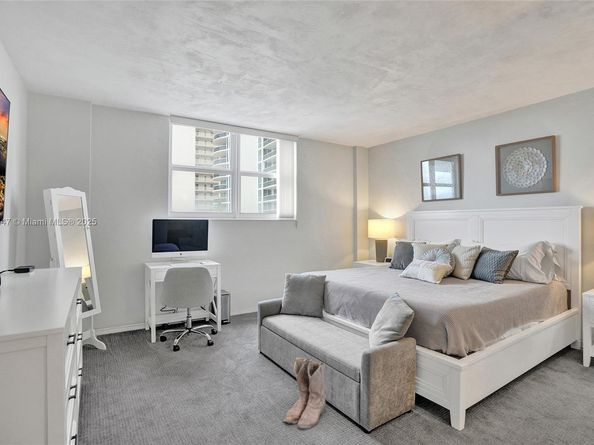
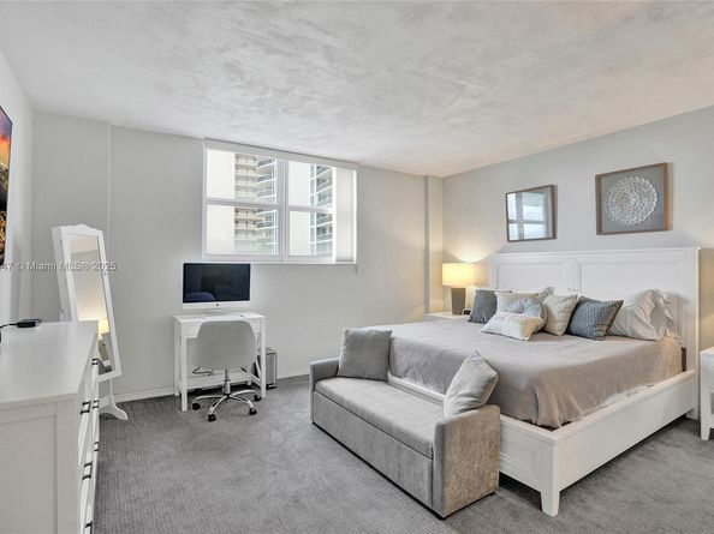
- boots [283,356,326,430]
